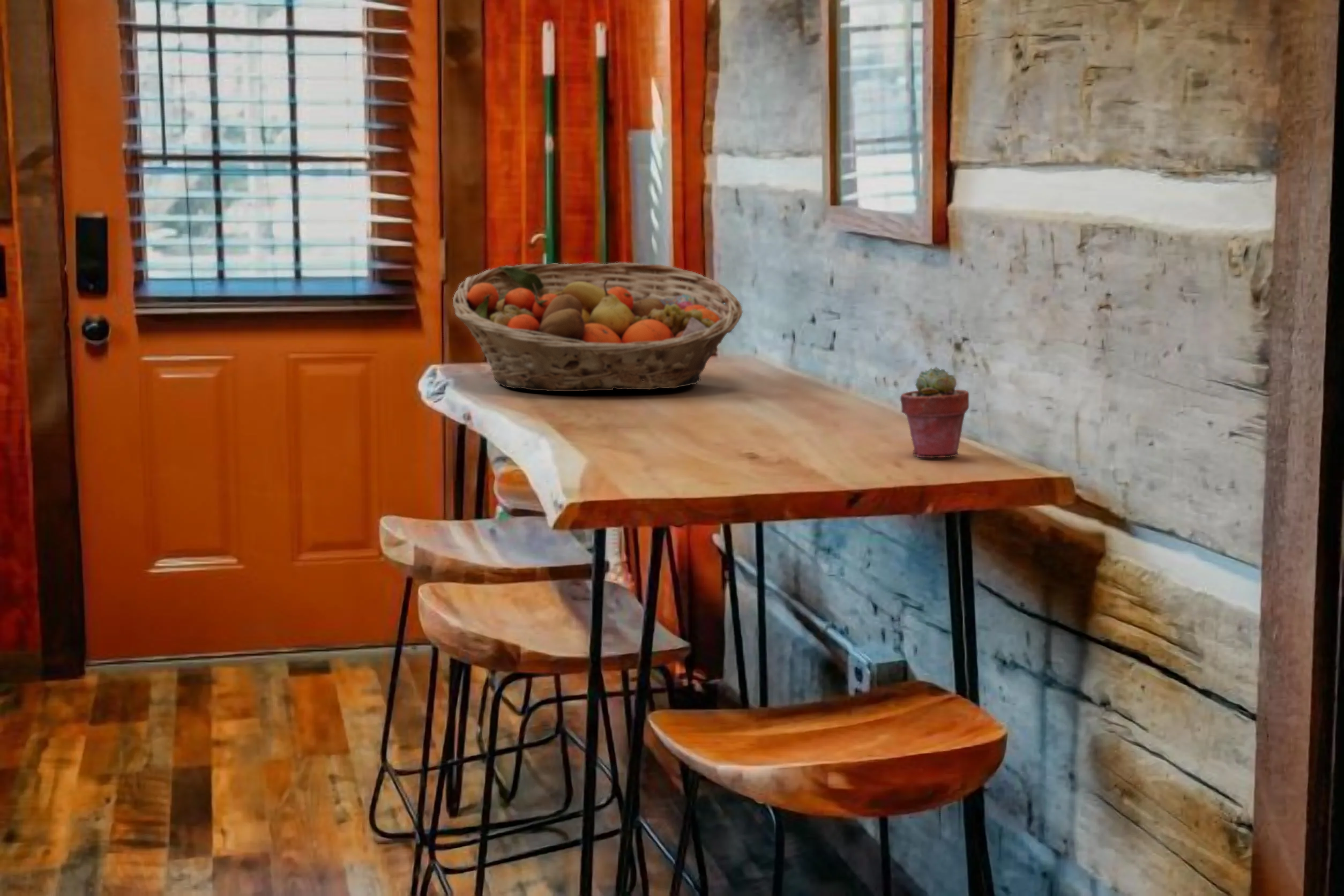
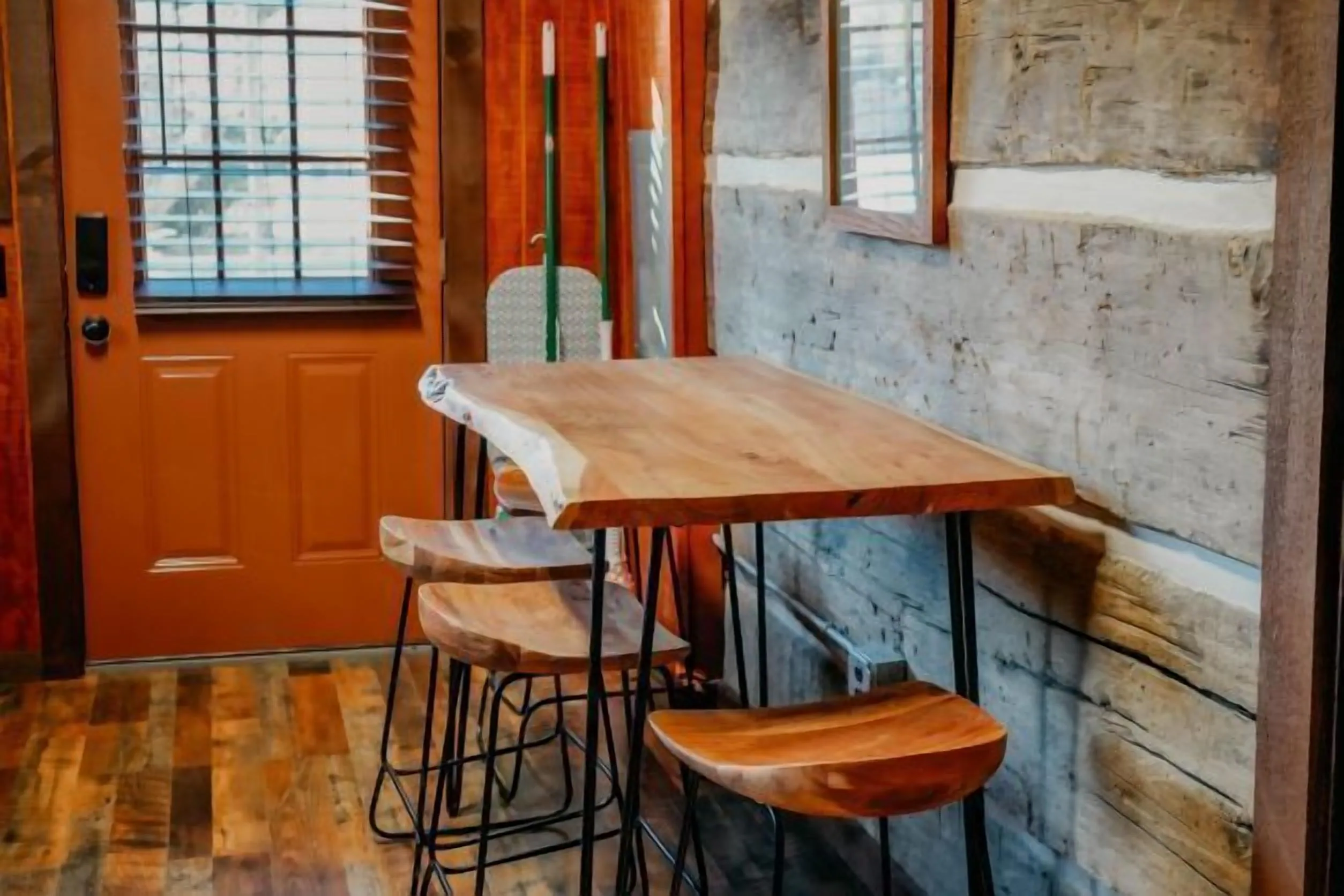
- fruit basket [452,262,743,392]
- potted succulent [900,365,969,458]
